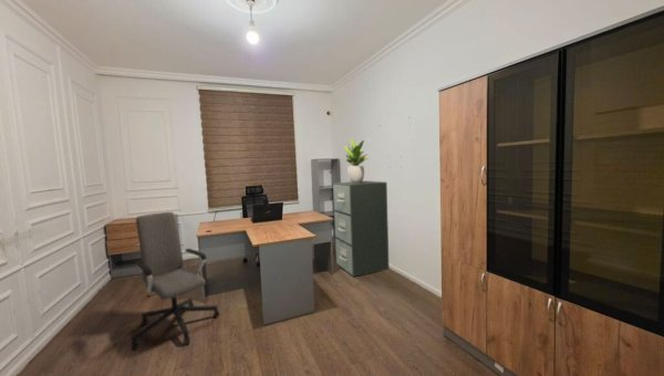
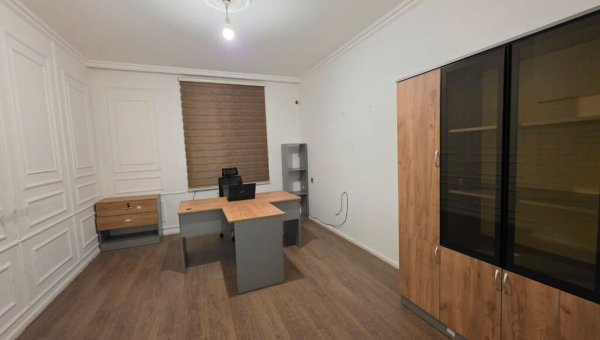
- potted plant [340,138,369,184]
- filing cabinet [332,180,391,278]
- office chair [129,211,221,352]
